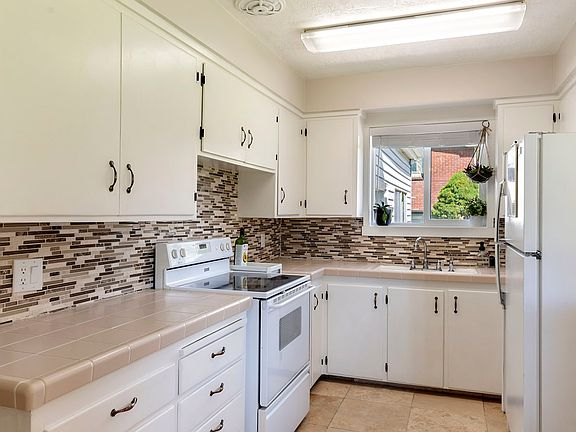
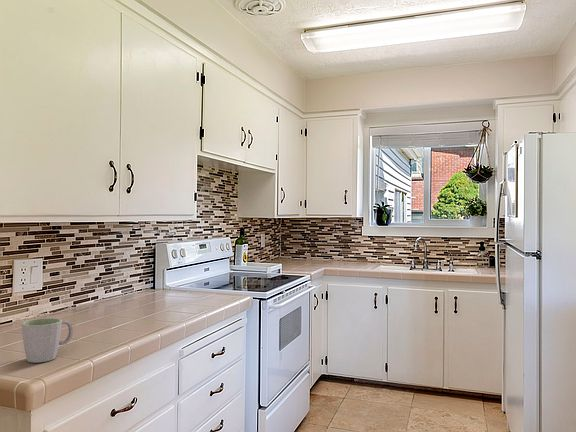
+ mug [21,317,74,364]
